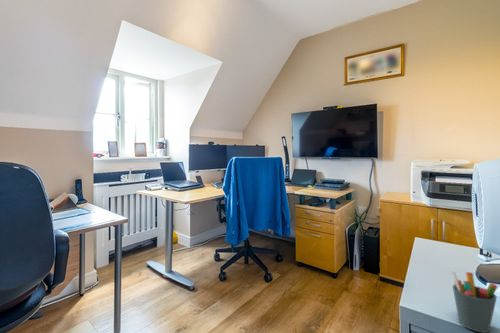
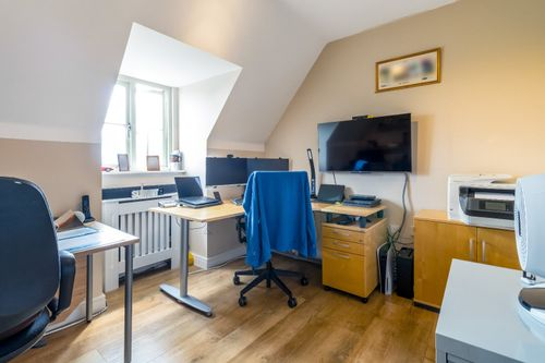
- pen holder [450,269,498,333]
